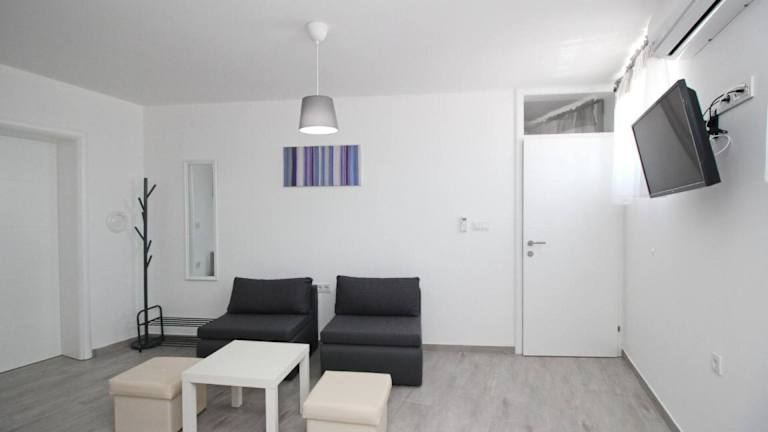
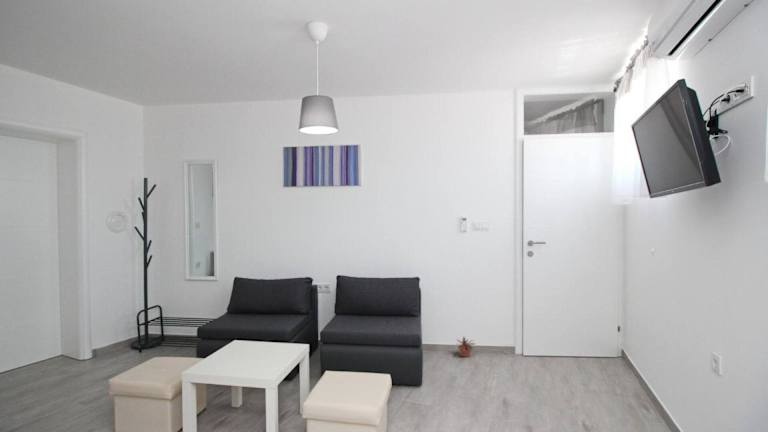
+ potted plant [454,336,477,358]
